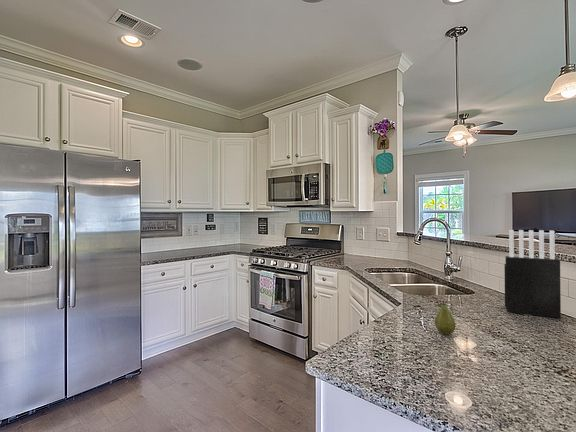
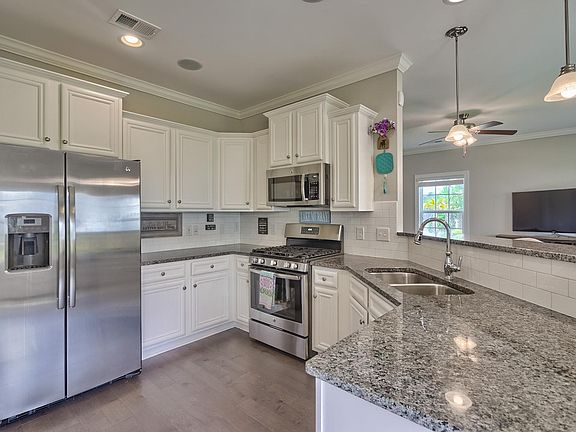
- knife block [504,229,562,319]
- fruit [434,300,457,336]
